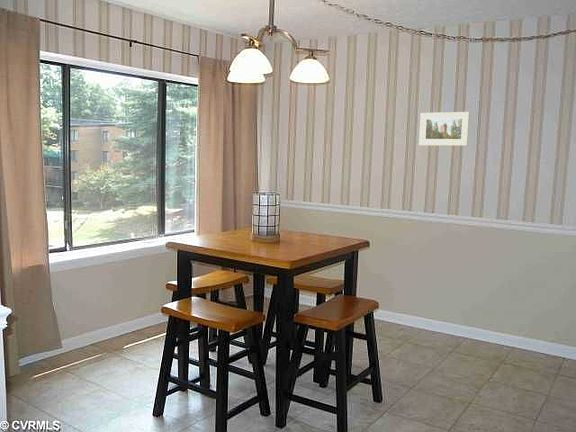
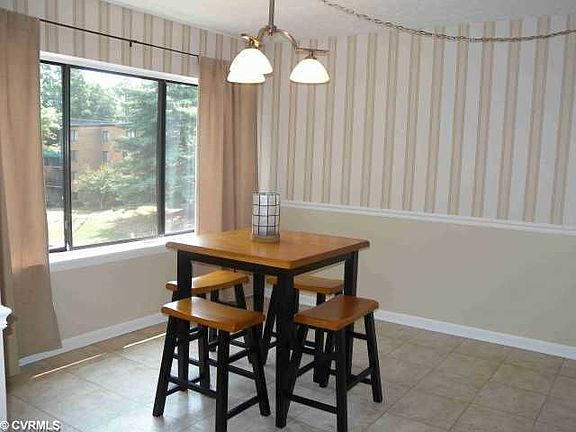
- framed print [418,111,471,147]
